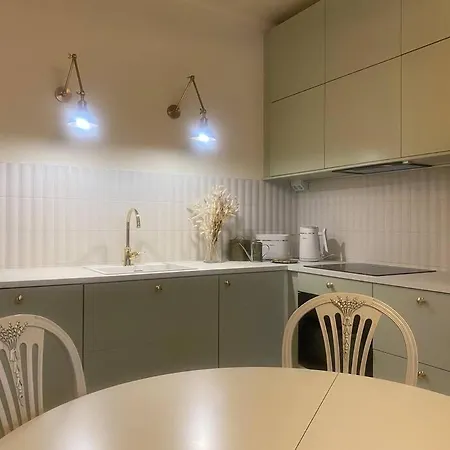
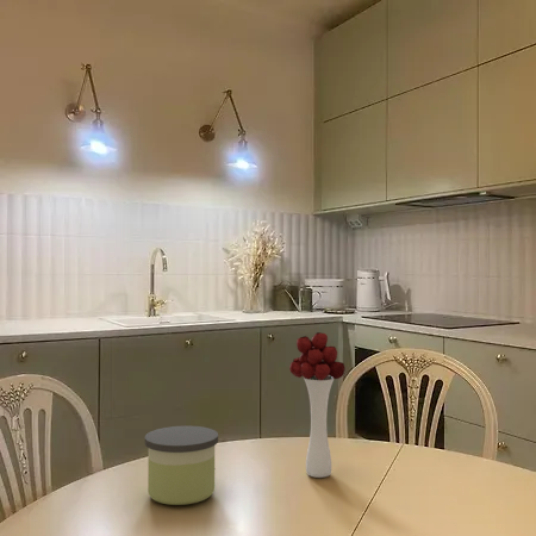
+ candle [144,425,219,506]
+ flower bouquet [288,331,347,479]
